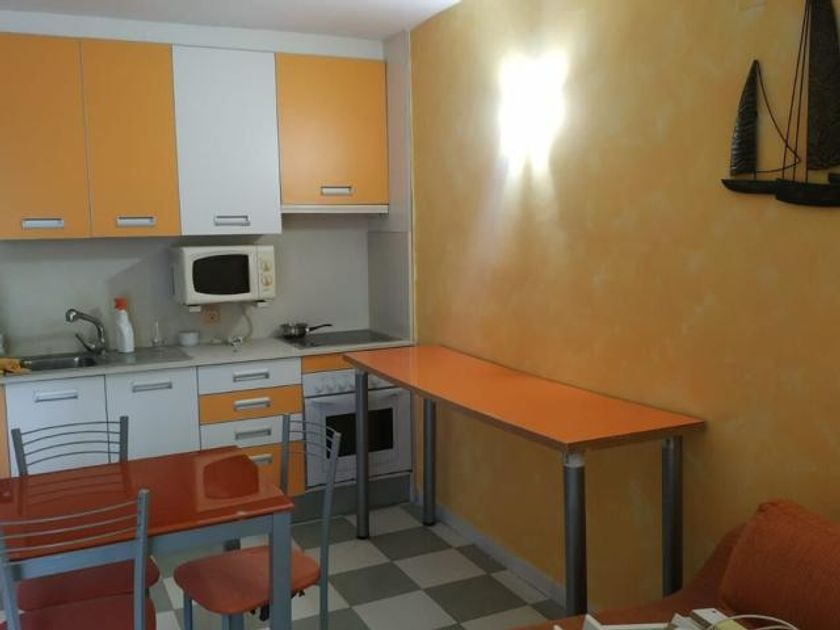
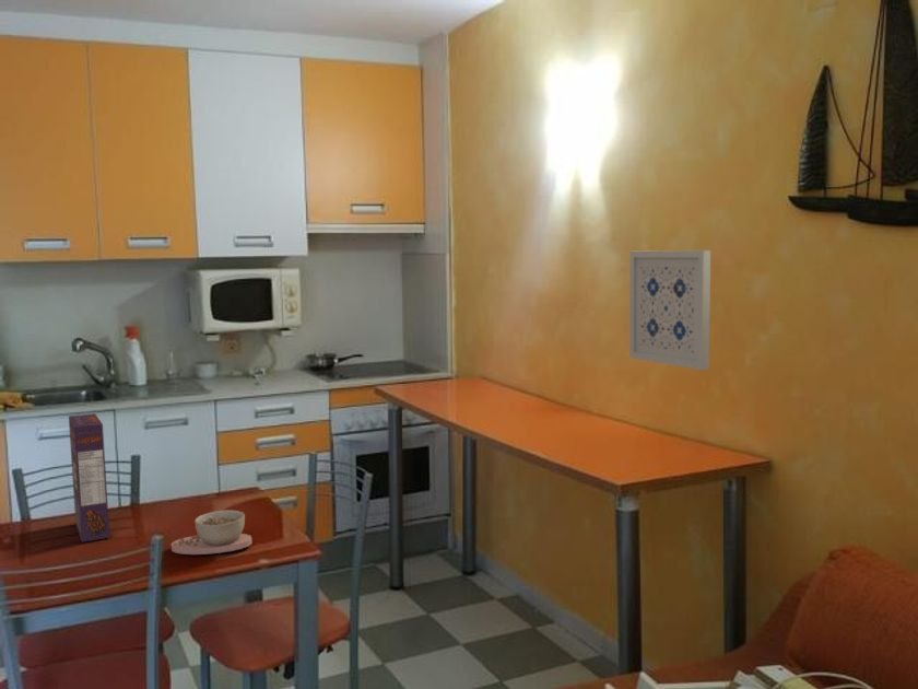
+ cereal box [68,412,110,542]
+ wall art [628,249,711,371]
+ bowl [170,509,254,556]
